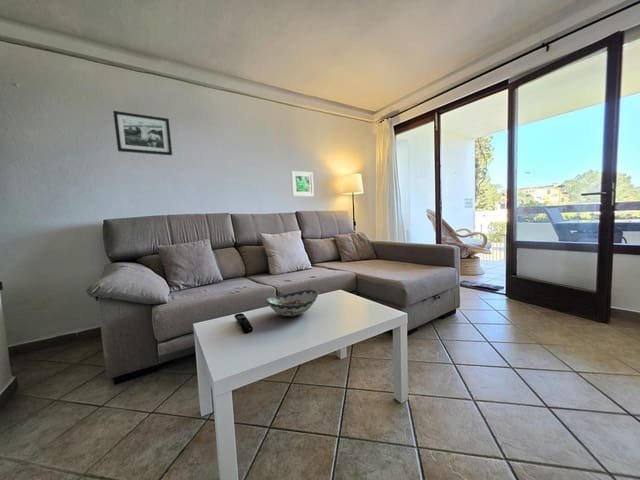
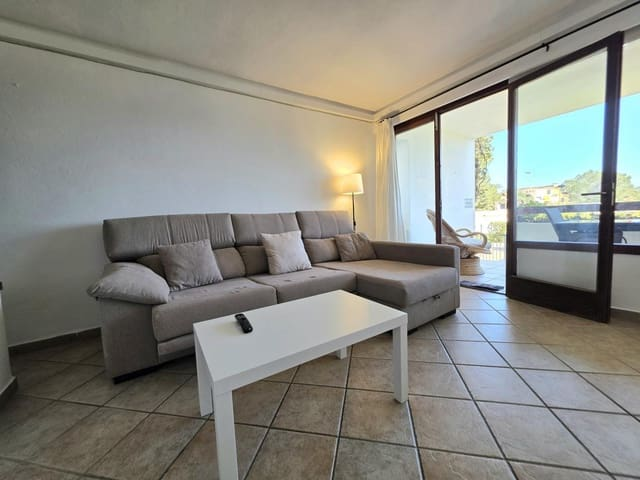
- picture frame [112,110,173,156]
- decorative bowl [264,289,319,317]
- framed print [290,170,315,197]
